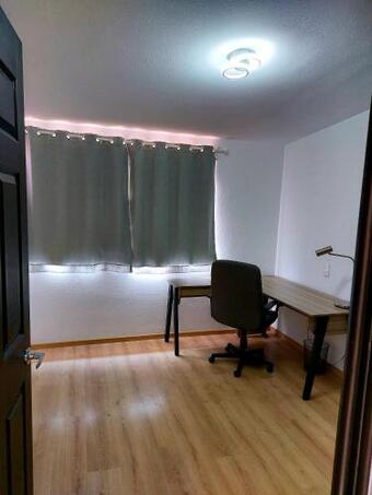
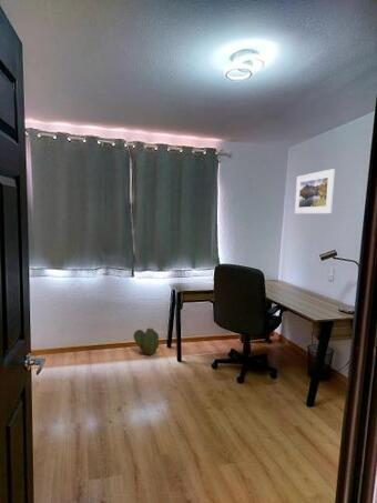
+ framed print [294,168,336,214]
+ cactus [132,326,160,356]
